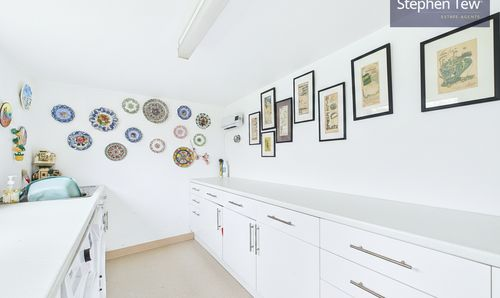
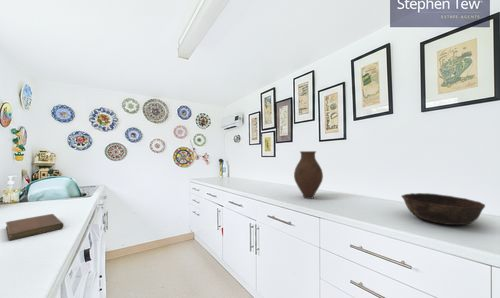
+ vase [293,150,324,200]
+ bowl [401,192,486,226]
+ notebook [5,213,65,241]
